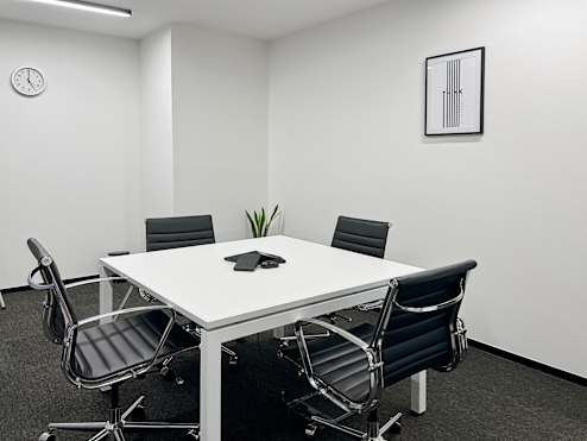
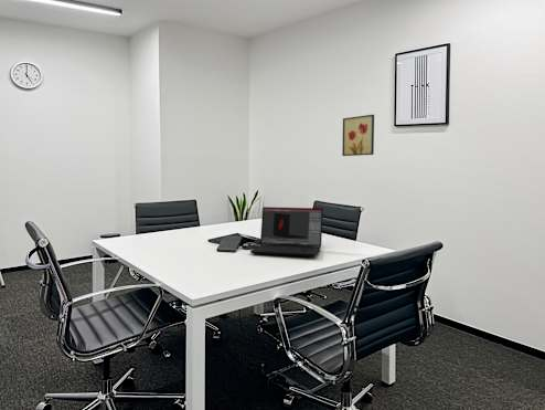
+ laptop [249,206,324,257]
+ wall art [341,114,375,157]
